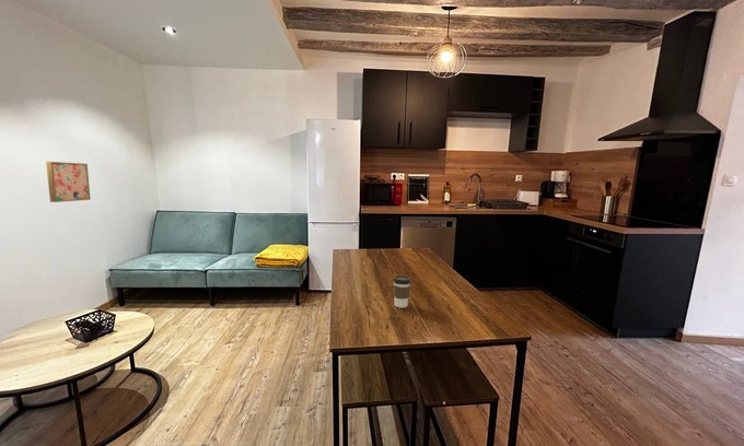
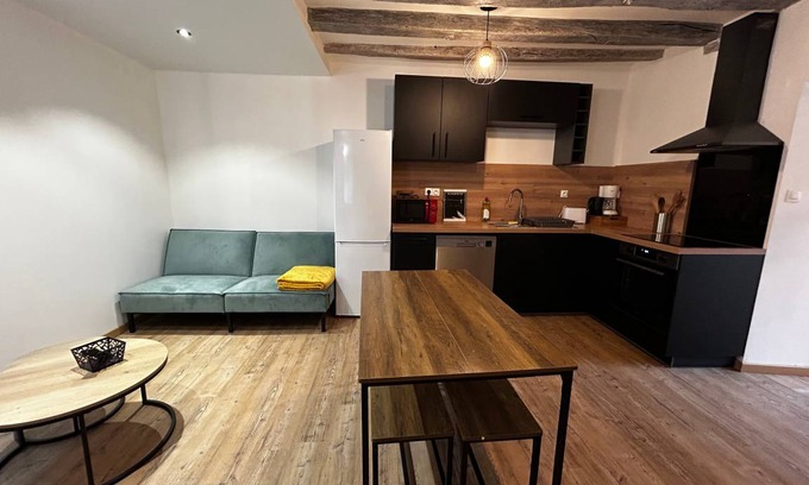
- coffee cup [392,274,412,309]
- wall art [45,161,92,203]
